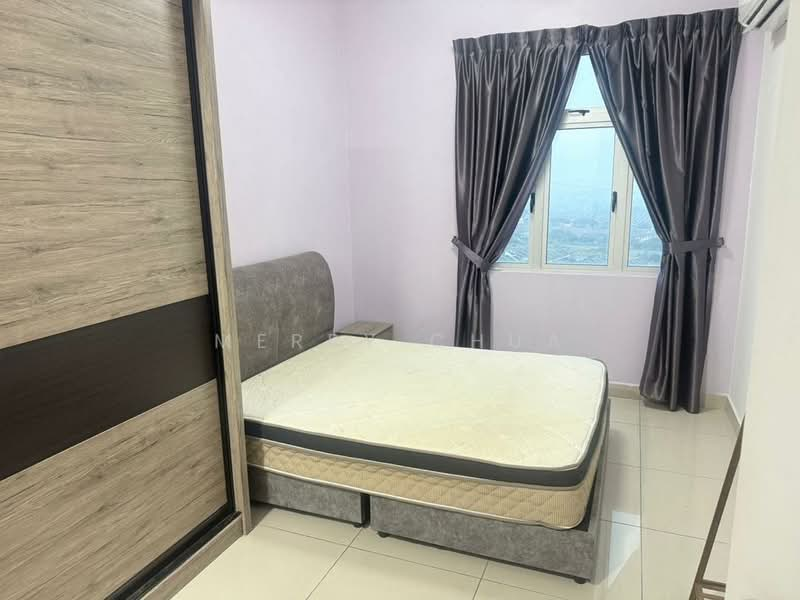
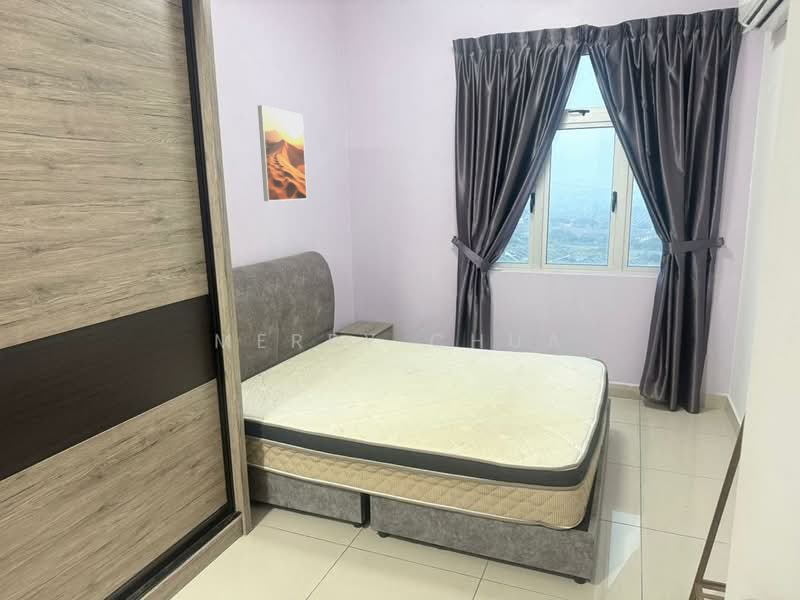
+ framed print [257,104,308,202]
